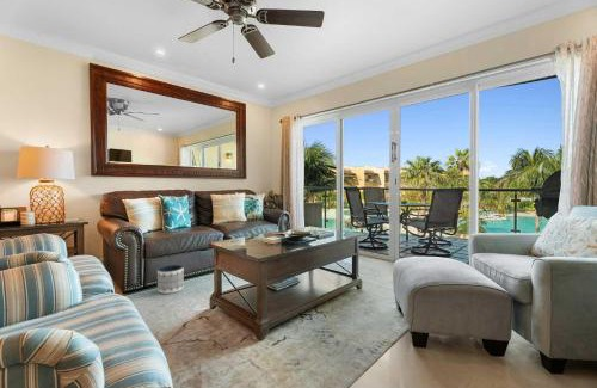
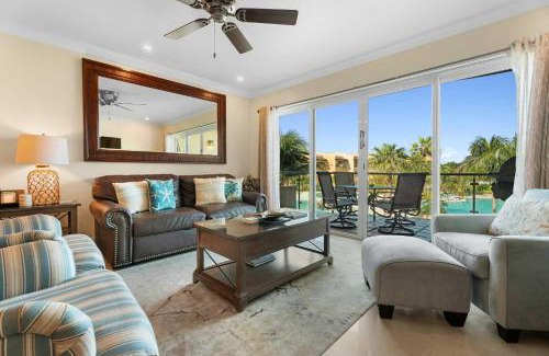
- planter [156,264,185,295]
